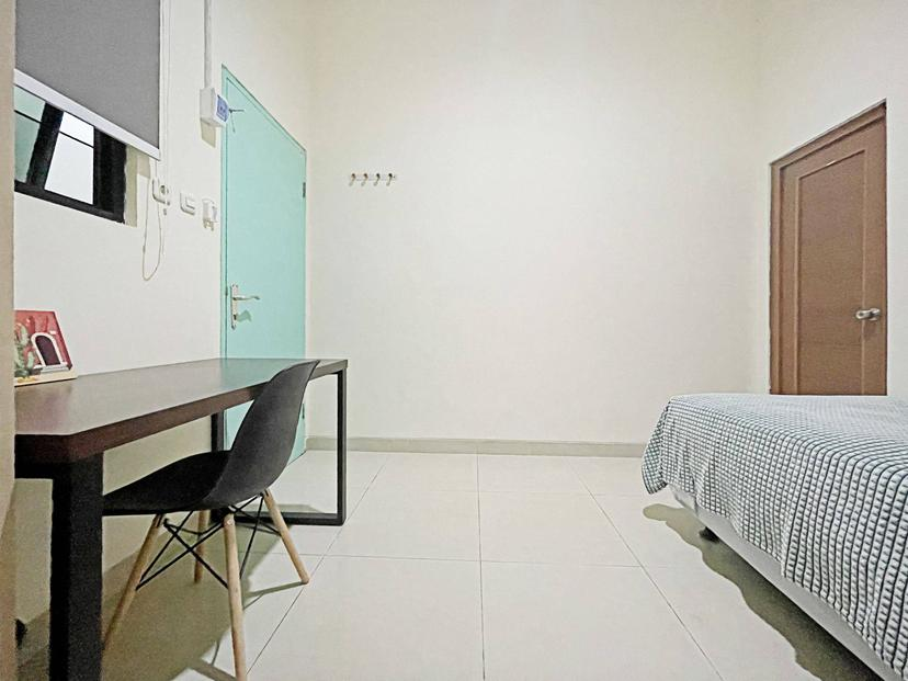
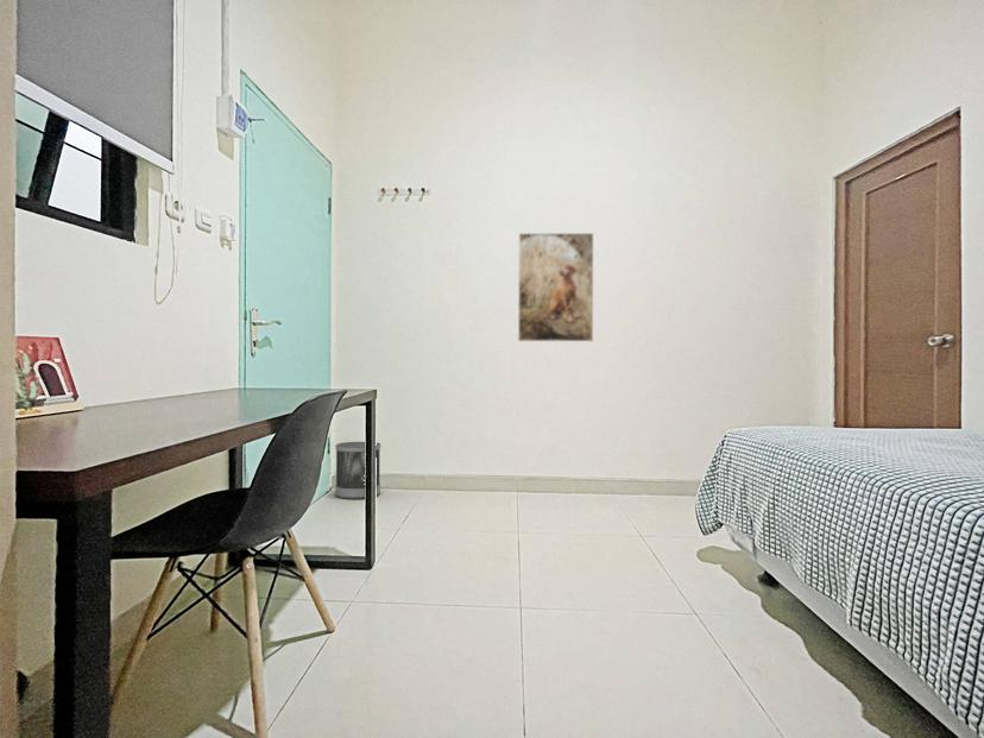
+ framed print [517,232,594,342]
+ wastebasket [334,441,381,500]
